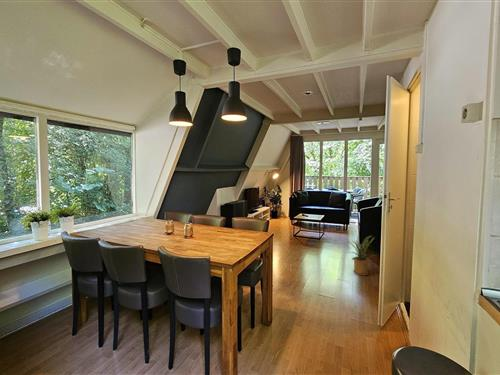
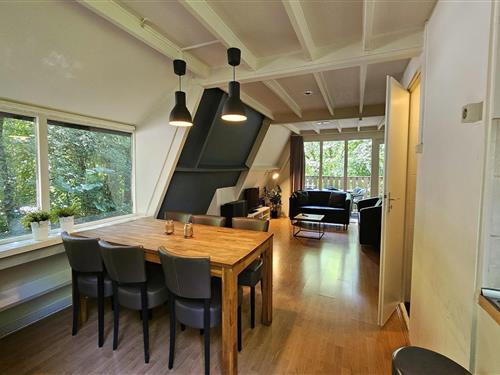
- house plant [348,234,377,276]
